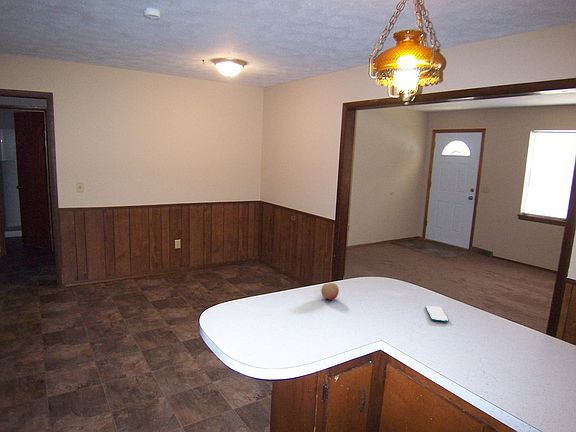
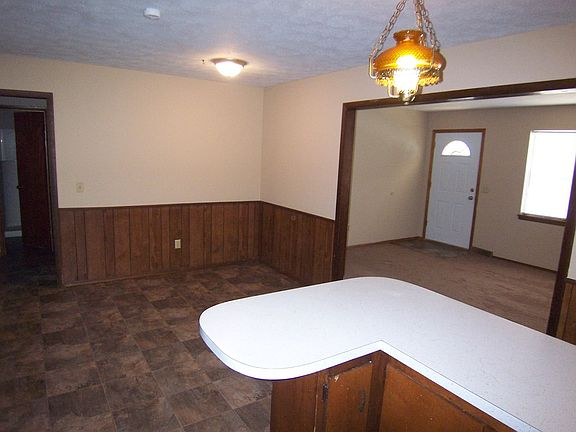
- fruit [320,282,340,301]
- smartphone [425,305,450,323]
